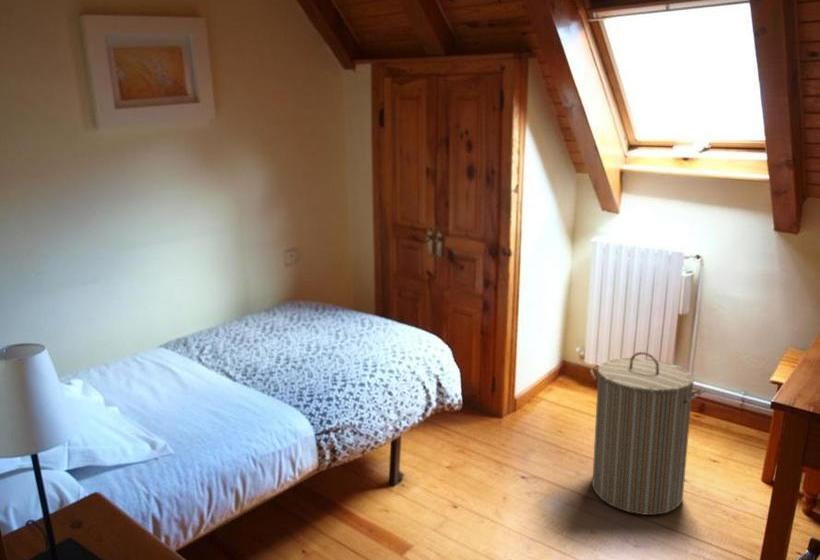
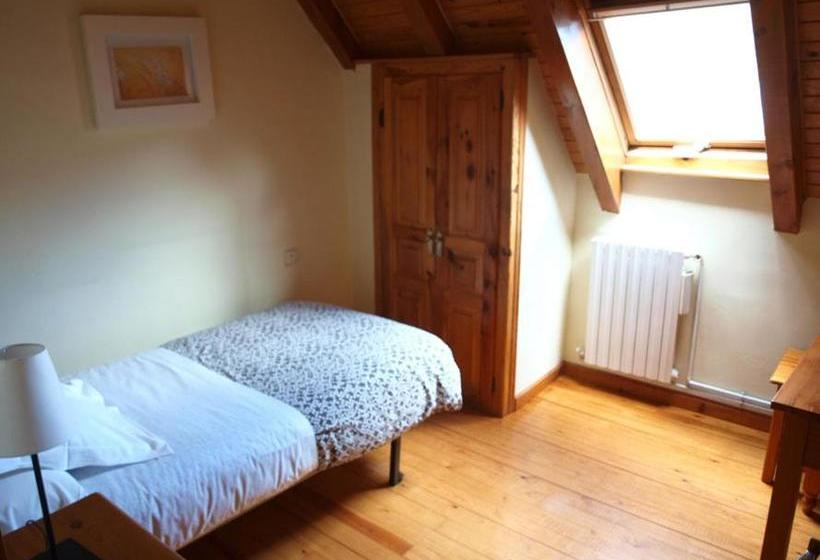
- laundry hamper [589,351,705,516]
